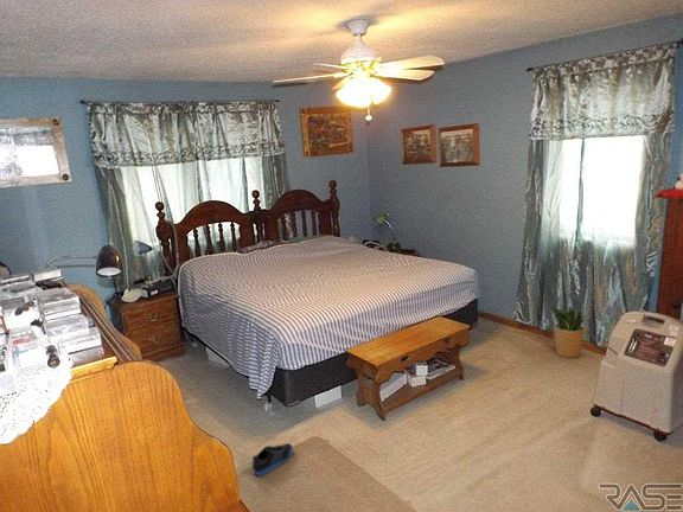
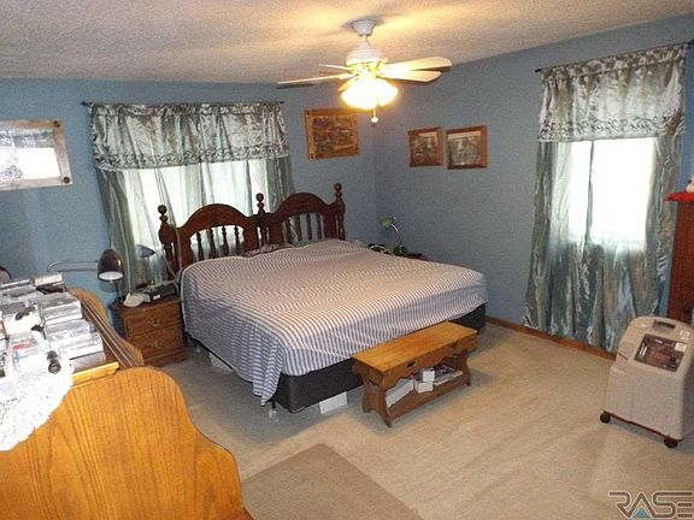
- potted plant [545,303,589,359]
- sneaker [251,442,294,476]
